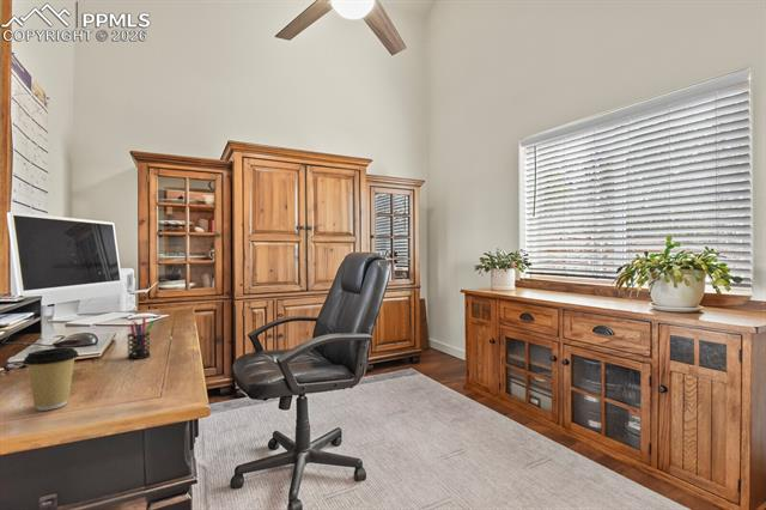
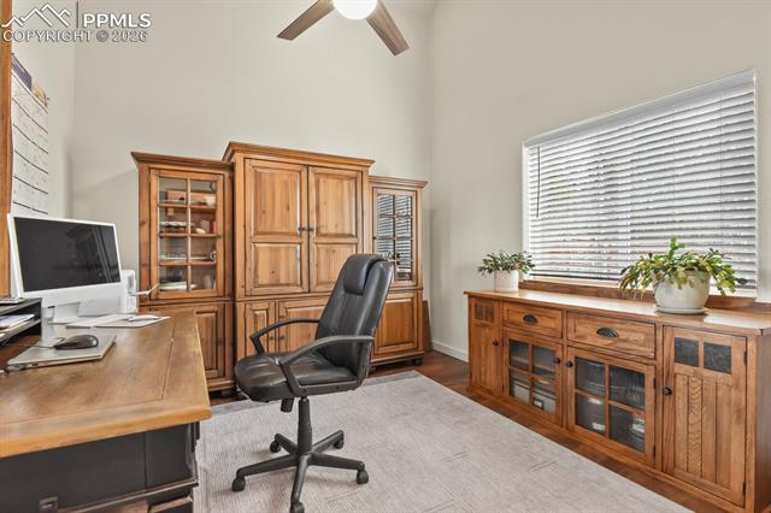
- pen holder [126,316,156,360]
- coffee cup [22,346,80,412]
